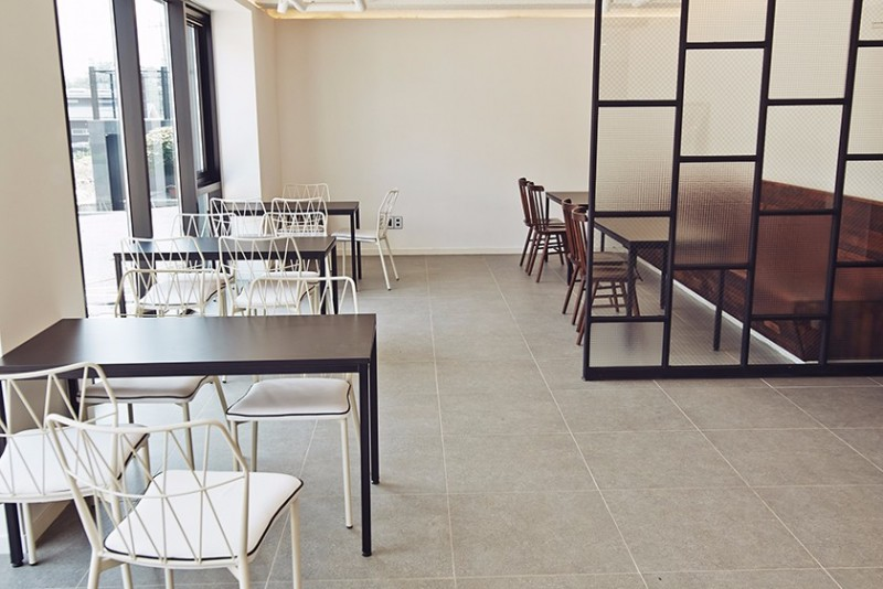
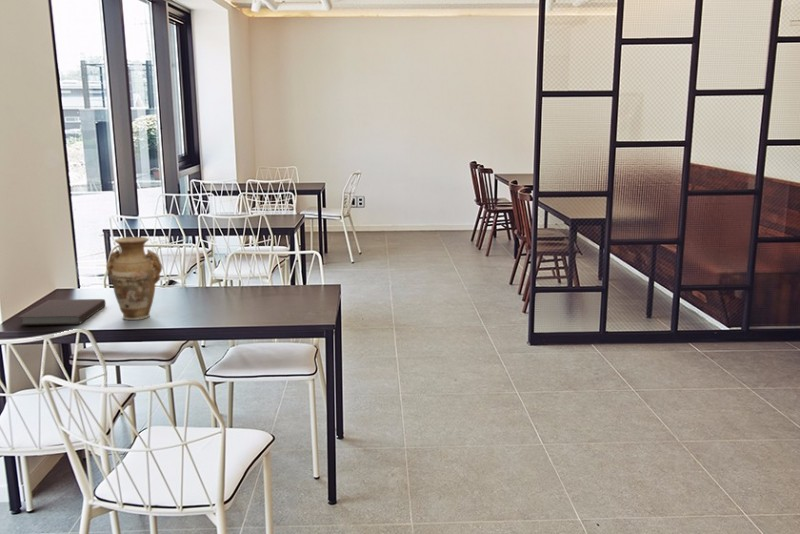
+ notebook [18,298,107,327]
+ vase [105,236,163,321]
